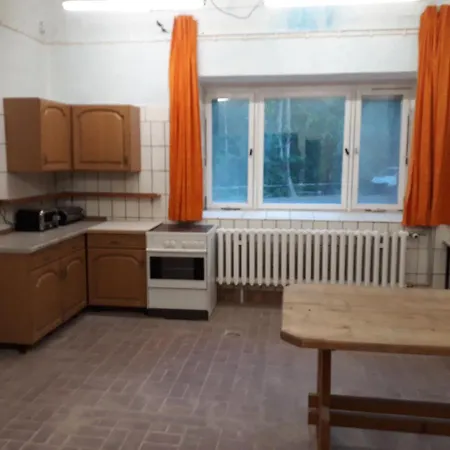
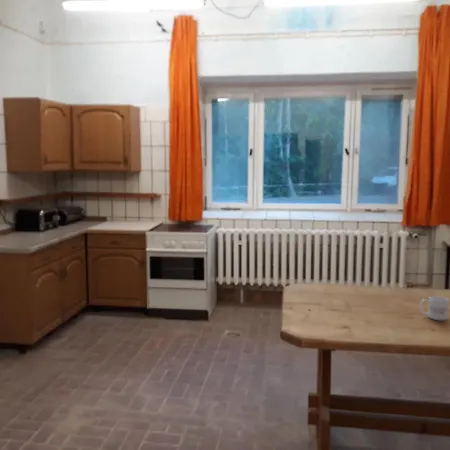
+ mug [419,295,450,321]
